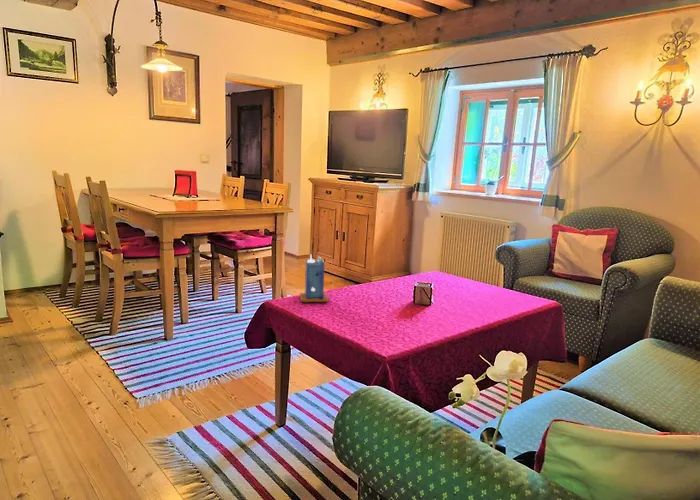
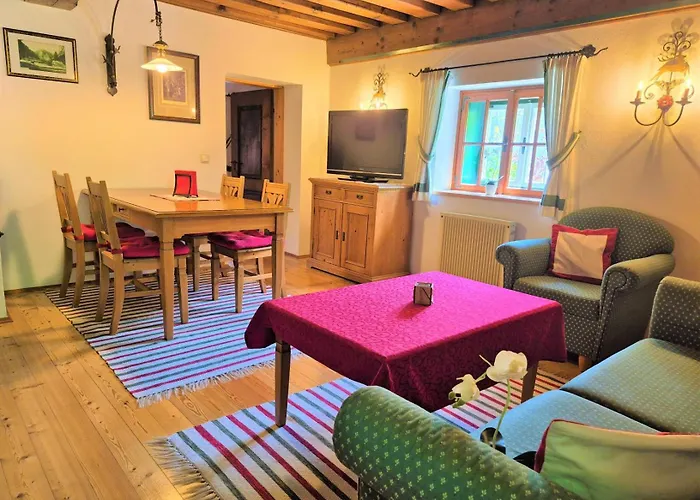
- candle [299,253,330,304]
